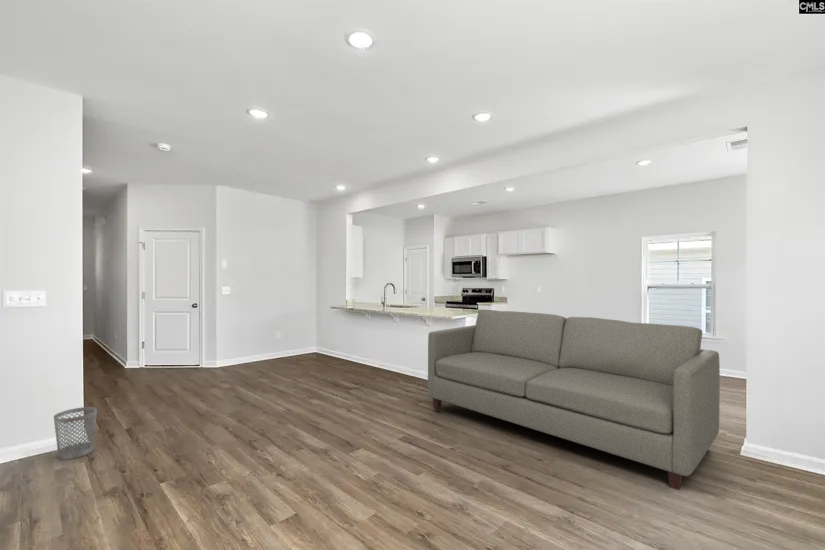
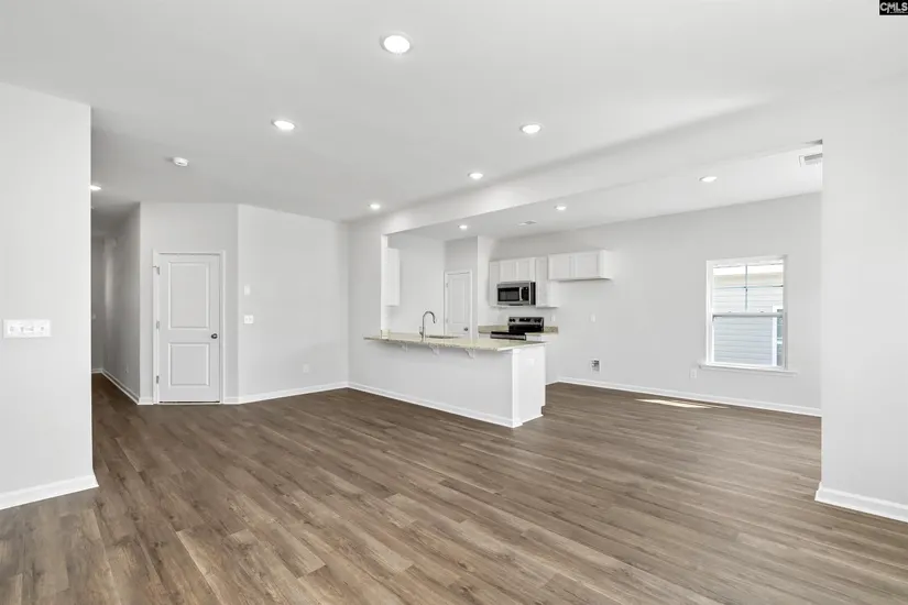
- sofa [427,309,721,491]
- wastebasket [53,406,98,460]
